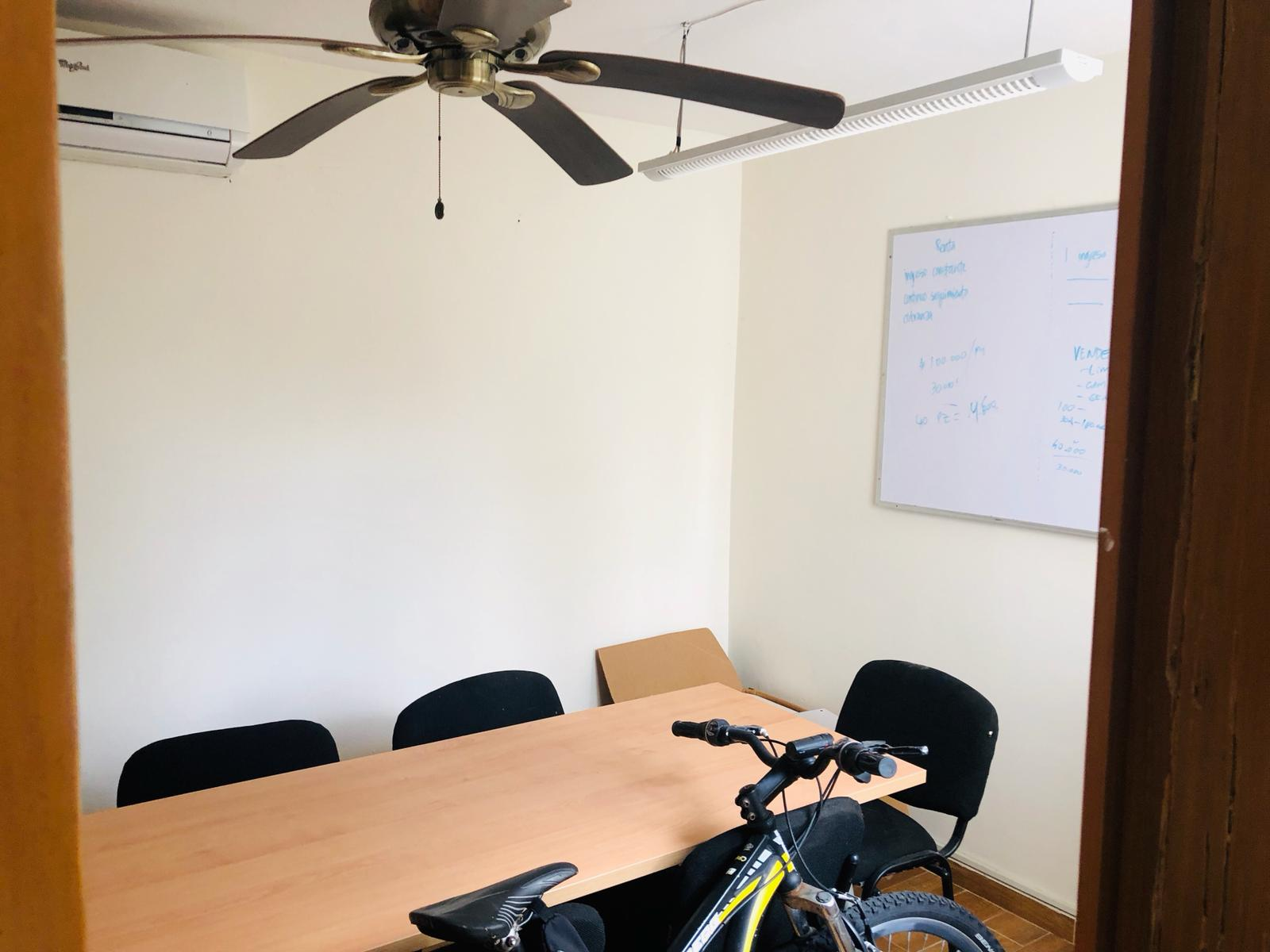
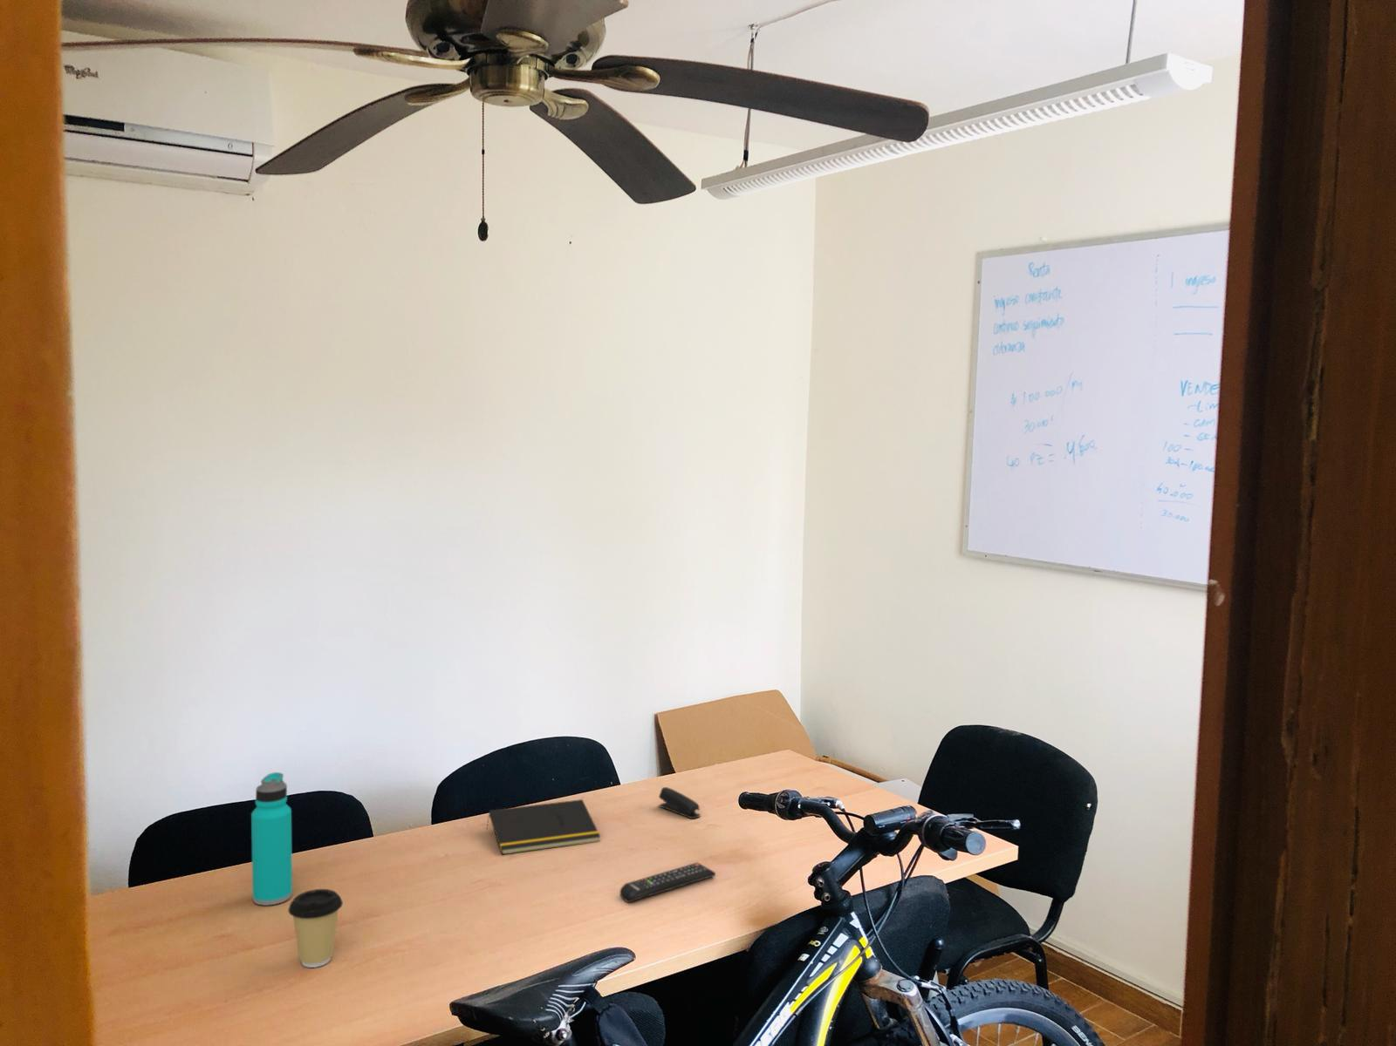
+ notepad [485,799,601,856]
+ stapler [657,787,701,820]
+ remote control [619,861,717,903]
+ coffee cup [287,888,344,968]
+ water bottle [251,771,293,906]
